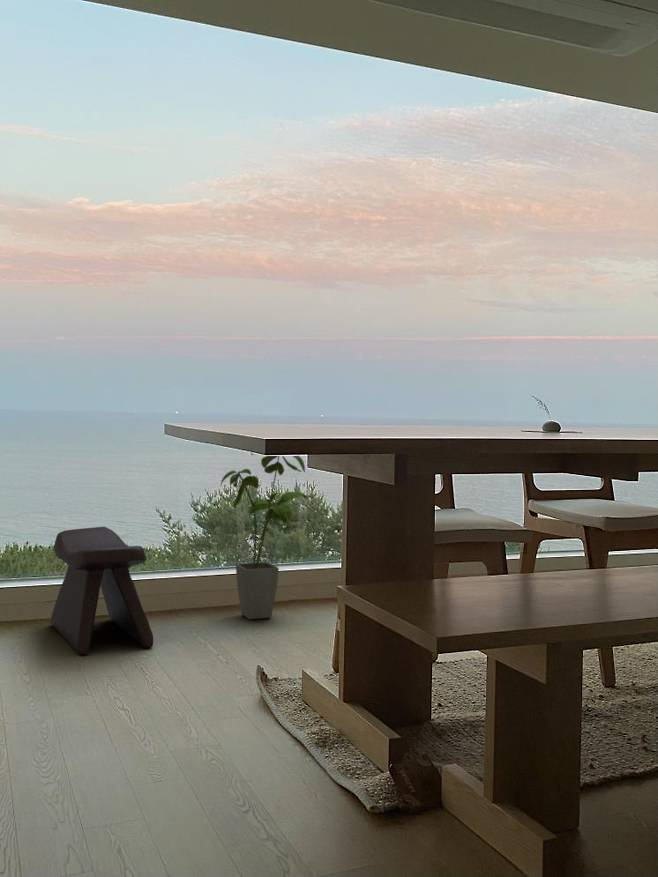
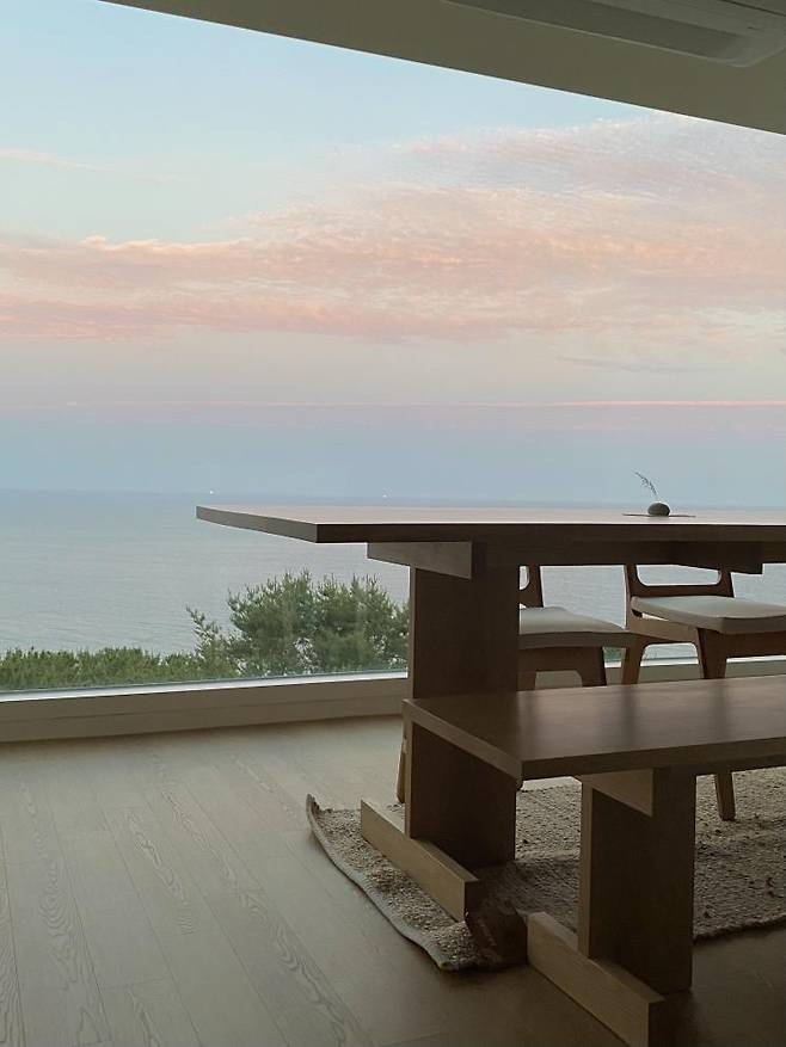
- stool [50,526,154,656]
- house plant [219,452,308,620]
